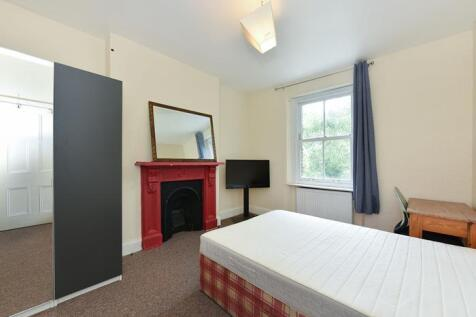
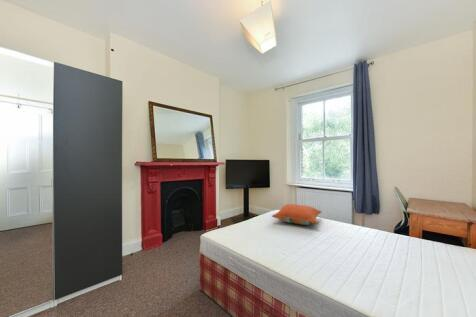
+ pillow [271,203,323,226]
